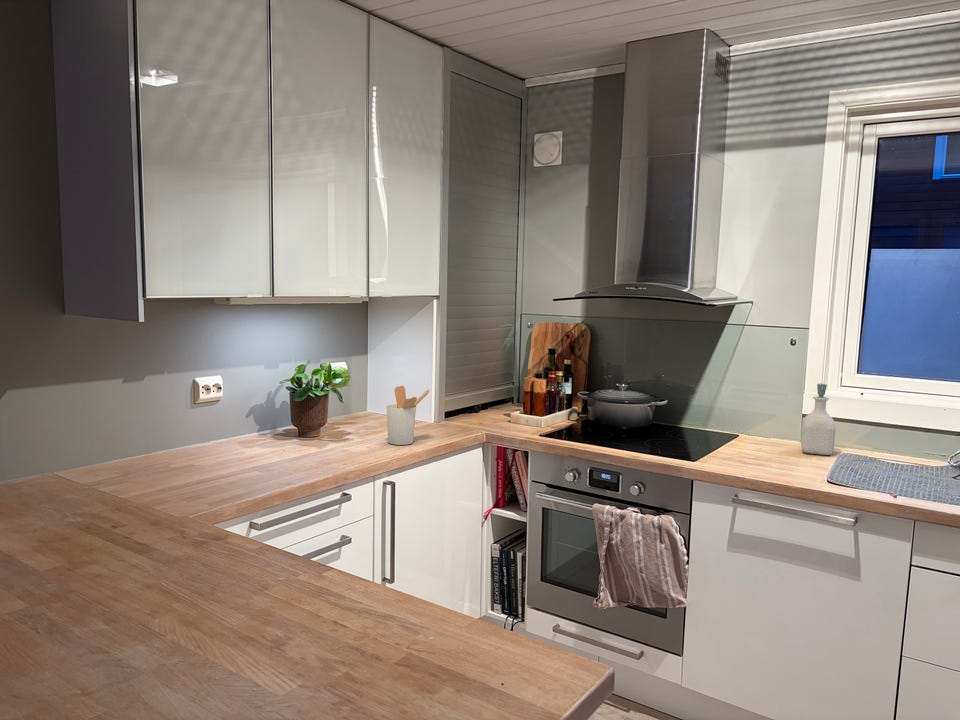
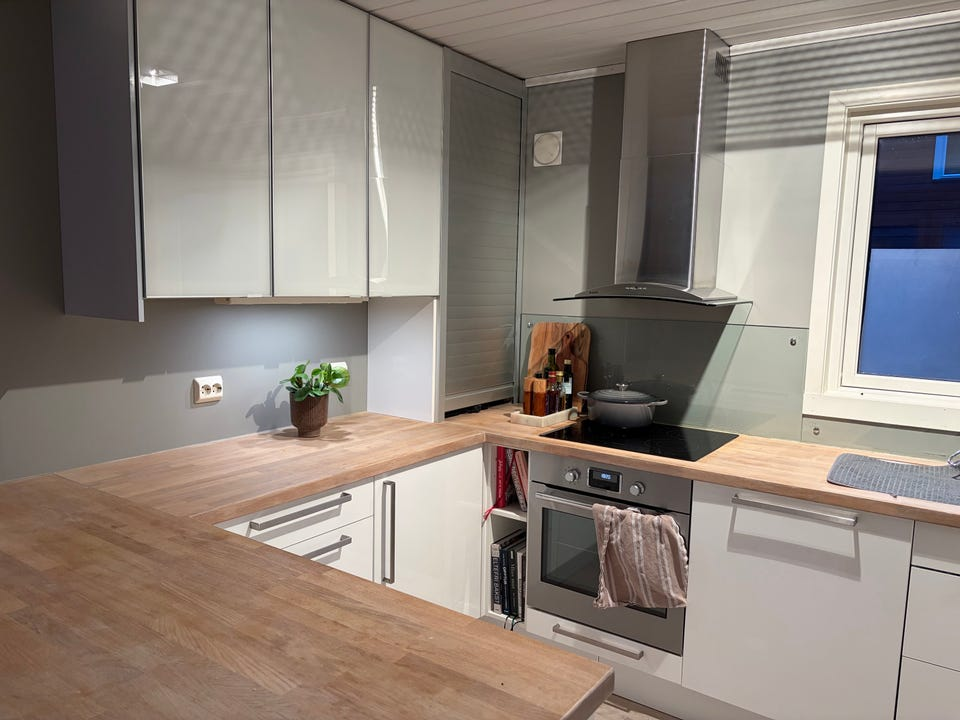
- soap bottle [800,383,836,456]
- utensil holder [386,385,430,446]
